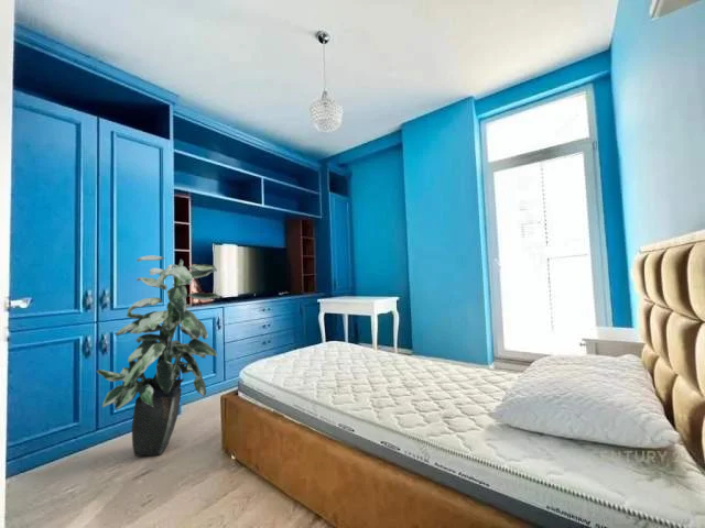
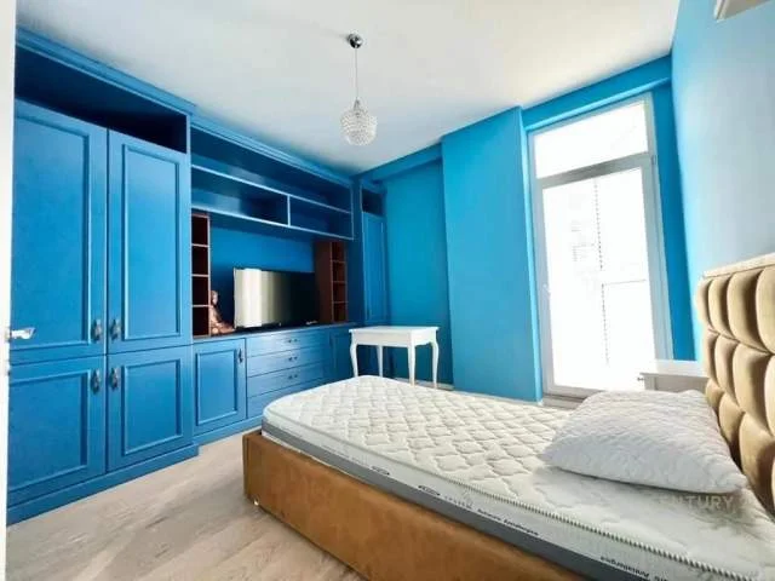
- indoor plant [95,254,220,458]
